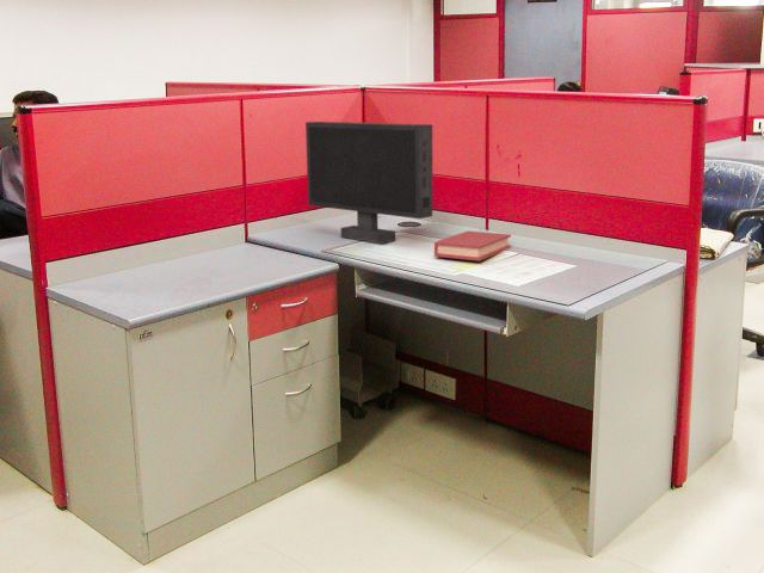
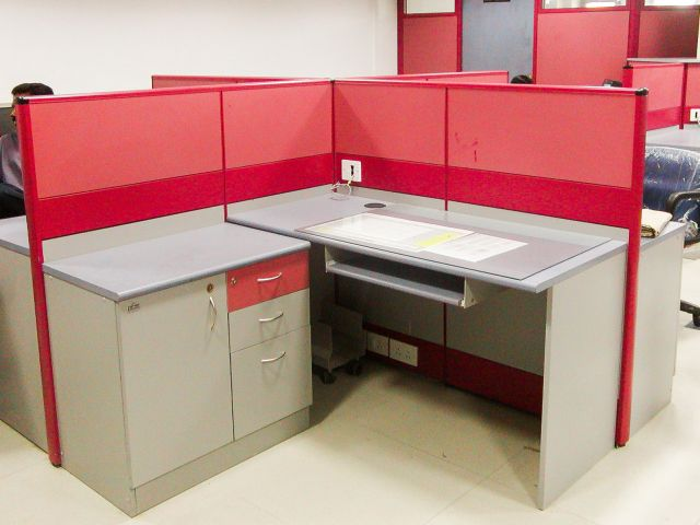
- monitor [304,121,433,245]
- book [433,230,512,263]
